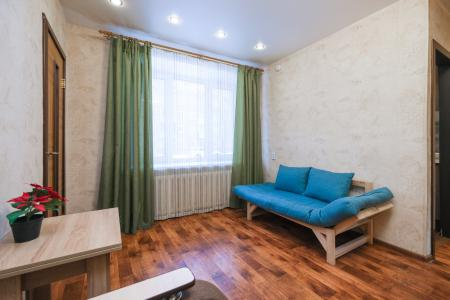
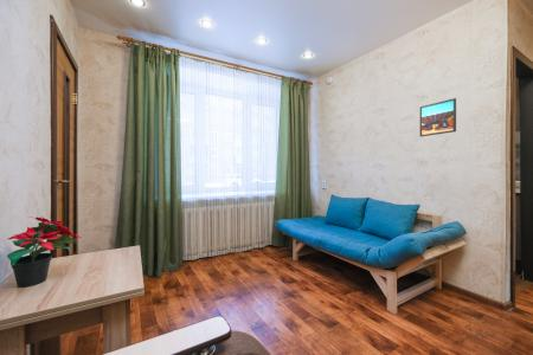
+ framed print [419,97,457,137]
